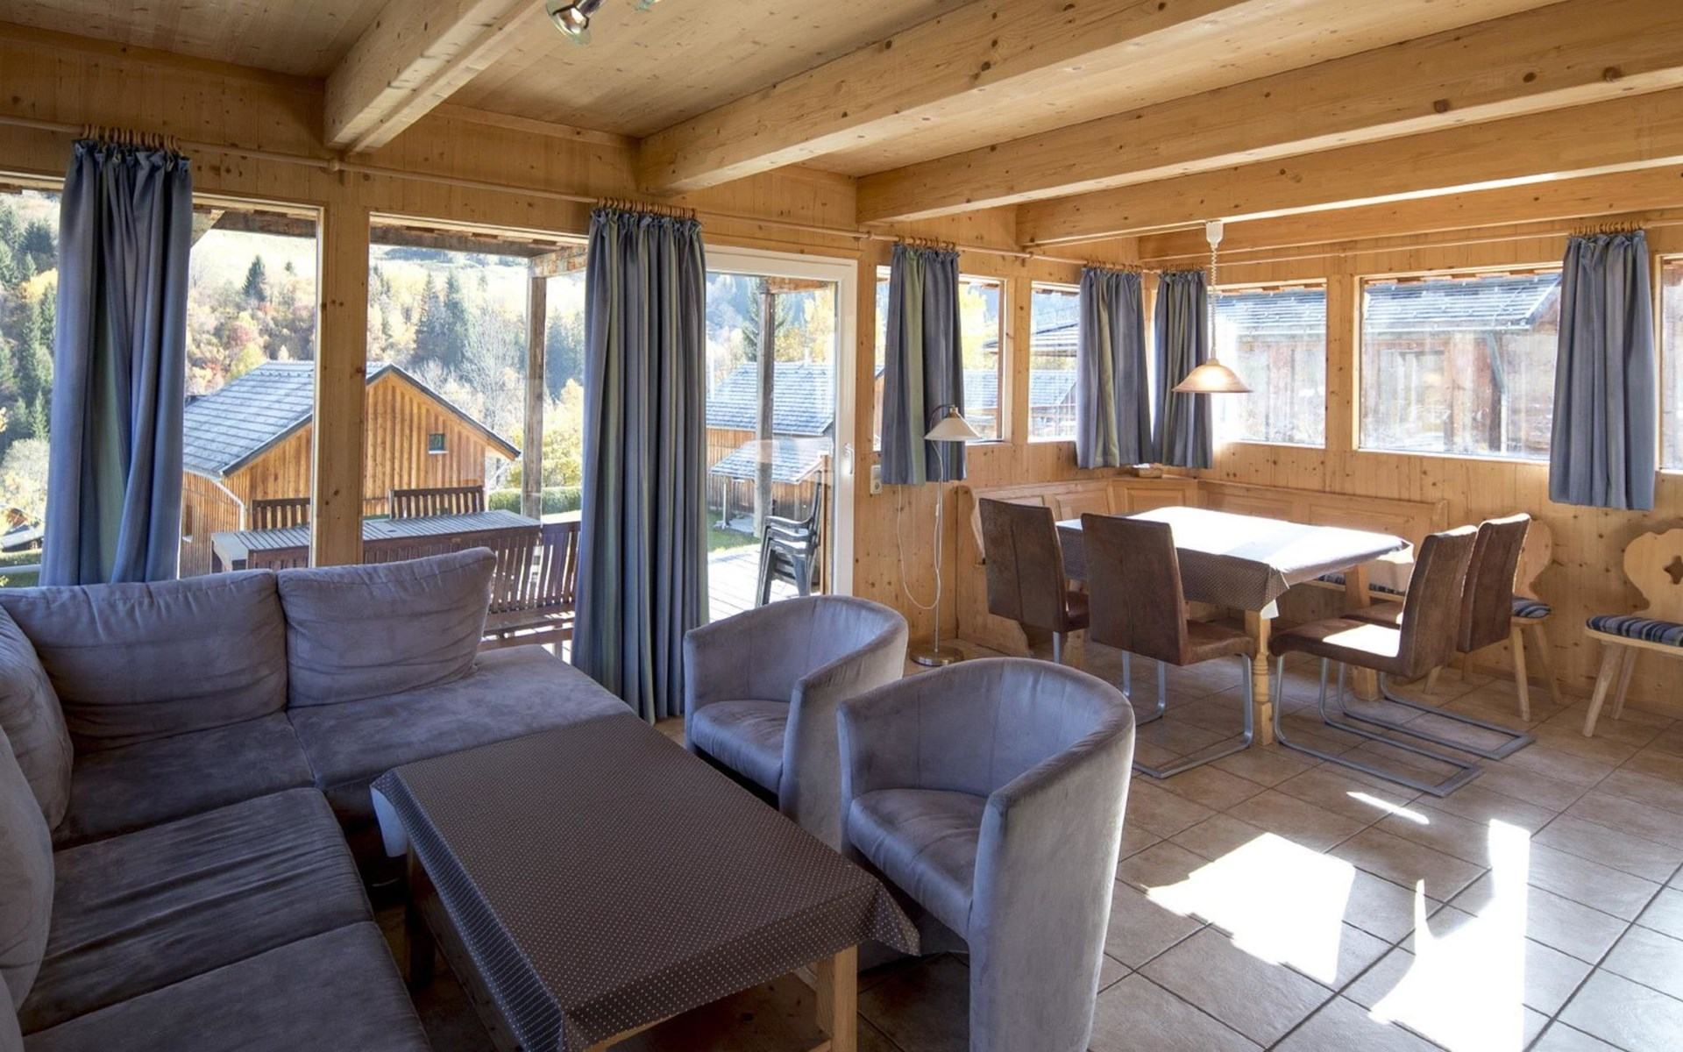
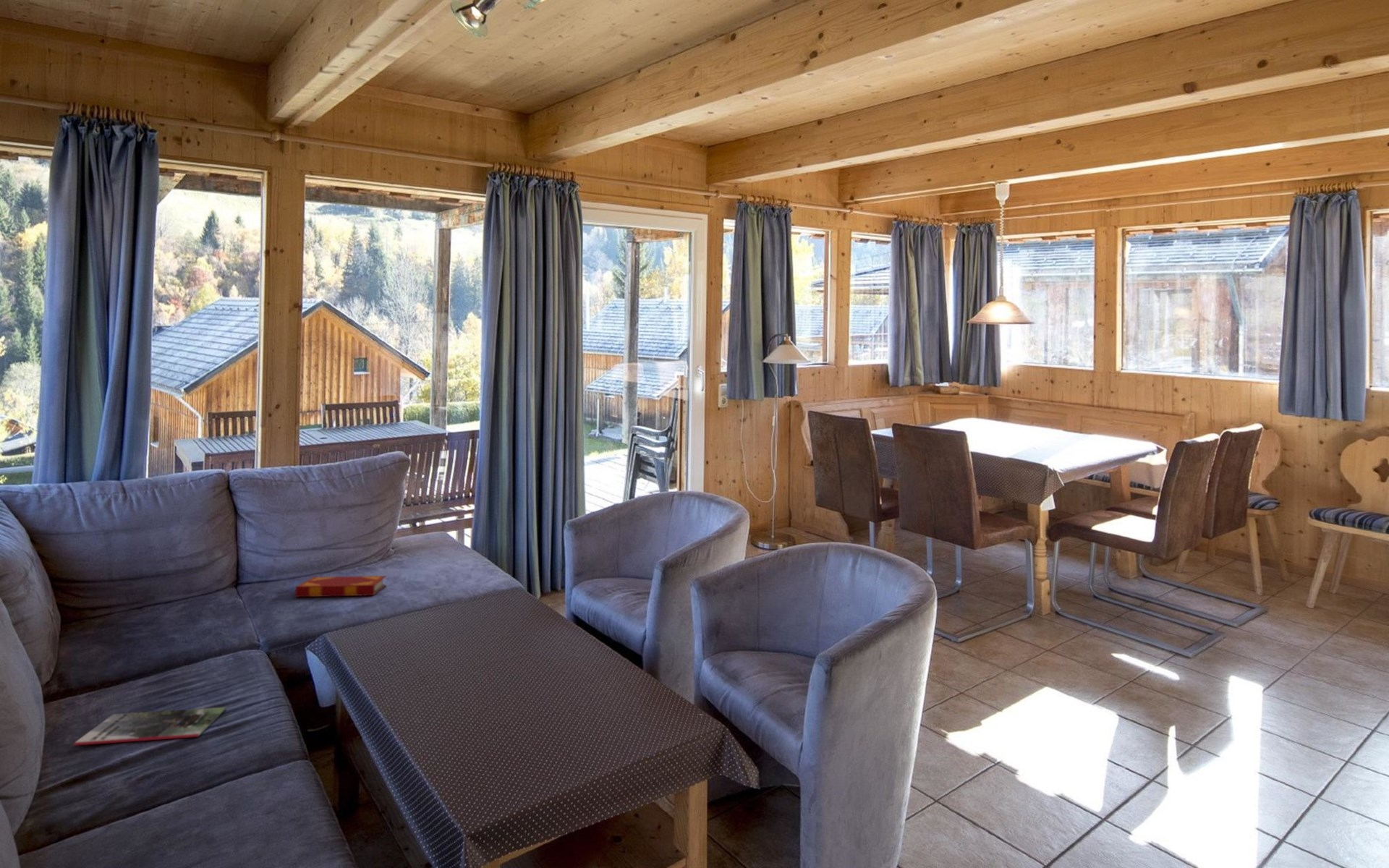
+ magazine [73,706,226,746]
+ hardback book [295,575,387,597]
